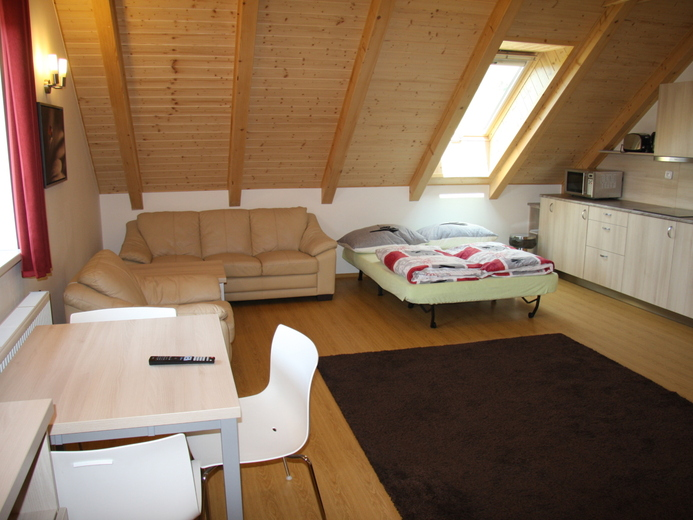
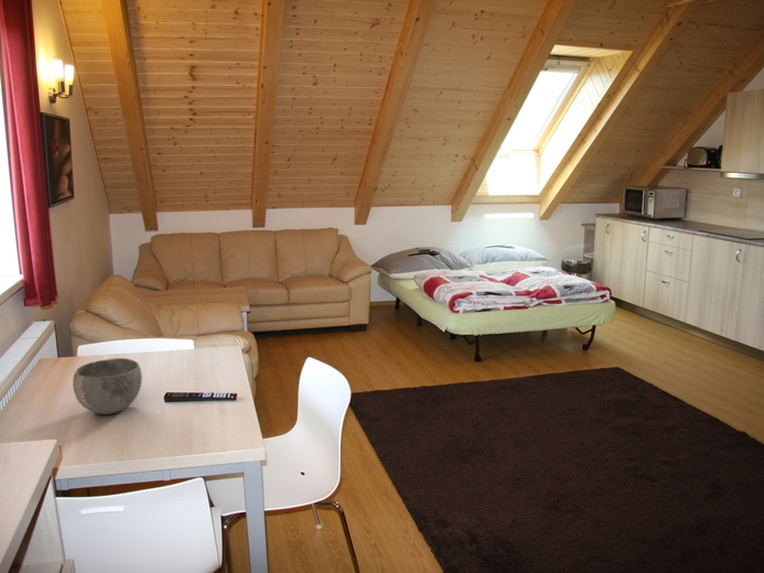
+ bowl [72,357,143,415]
